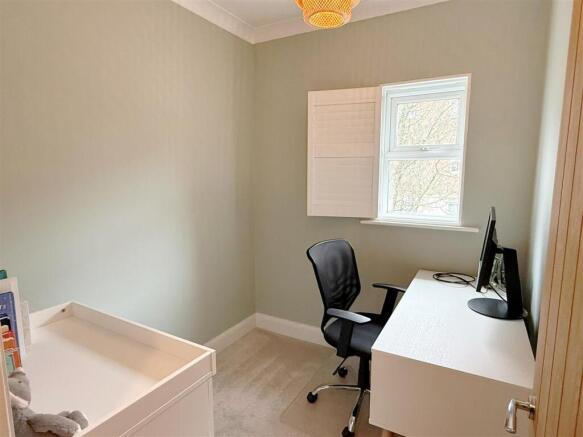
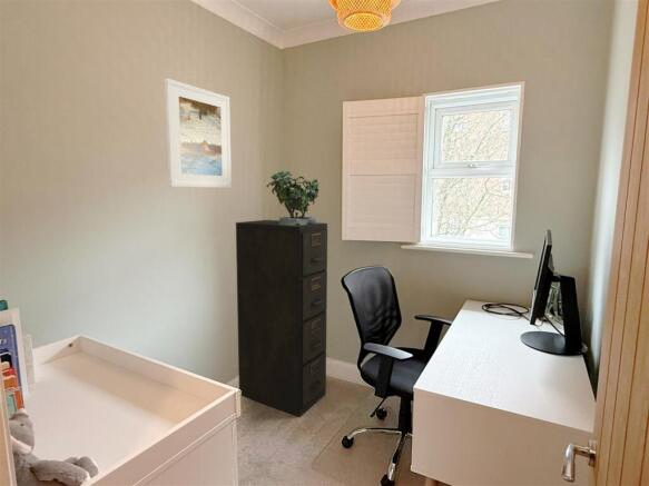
+ filing cabinet [235,219,328,418]
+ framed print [164,77,233,189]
+ potted plant [265,168,323,225]
